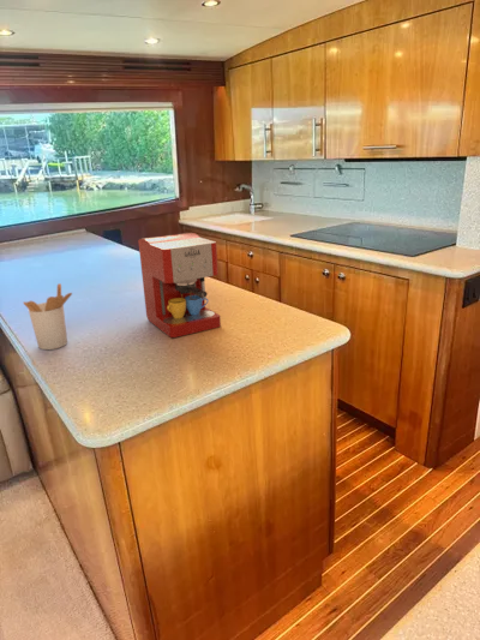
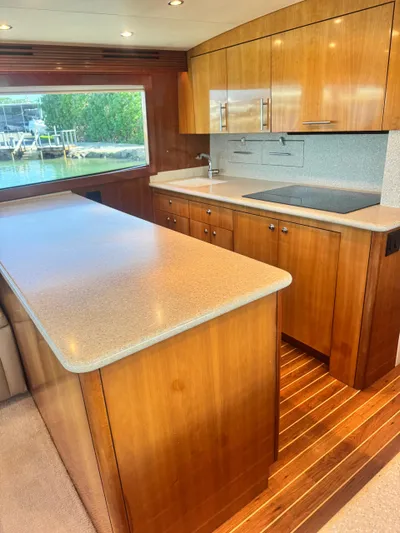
- utensil holder [22,282,73,351]
- coffee maker [137,232,222,339]
